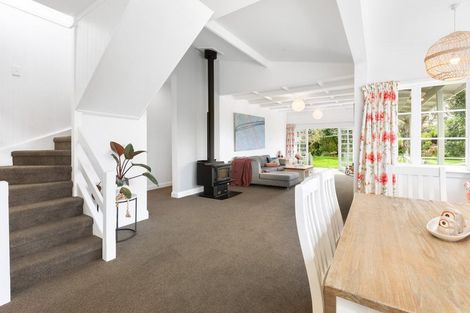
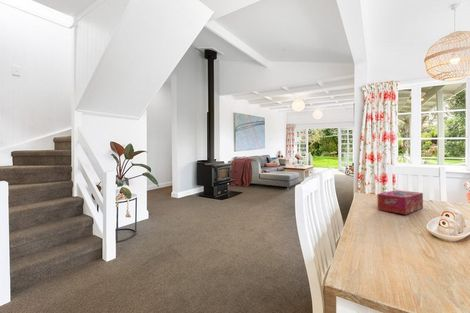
+ tissue box [377,189,424,215]
